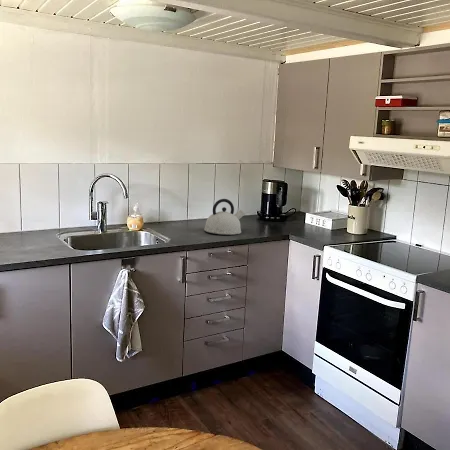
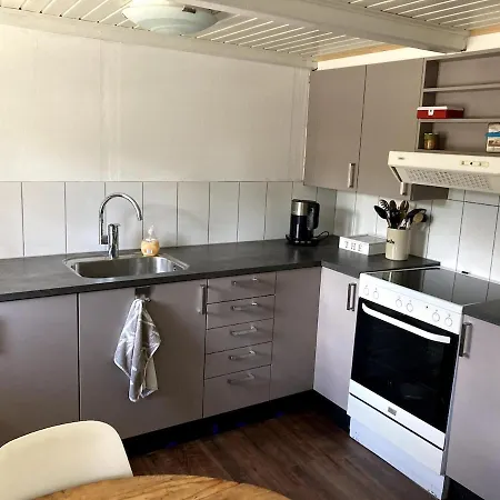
- kettle [203,198,246,236]
